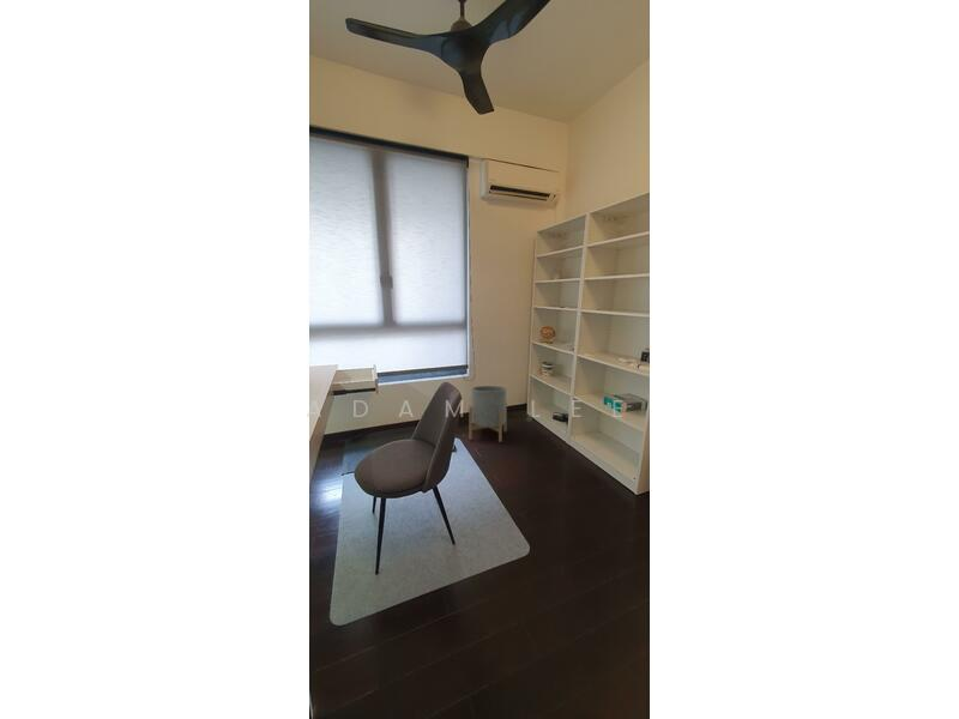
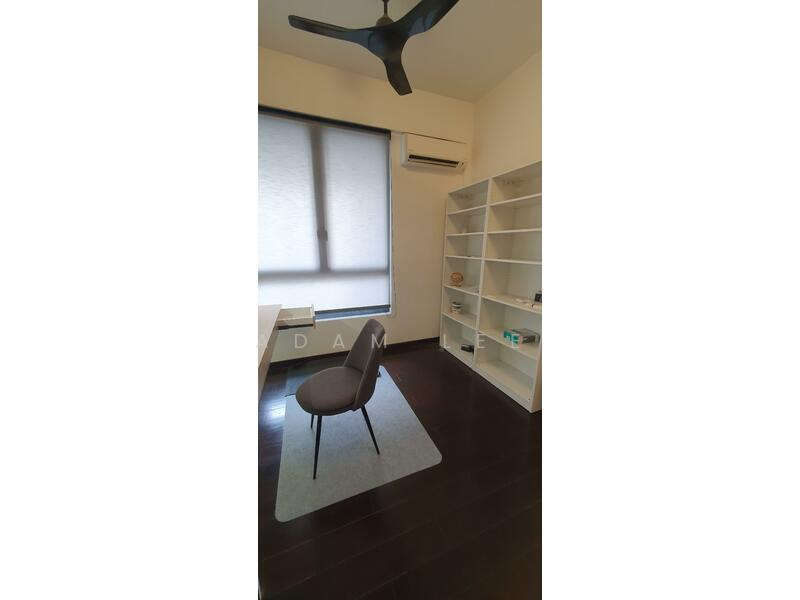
- planter [468,385,508,443]
